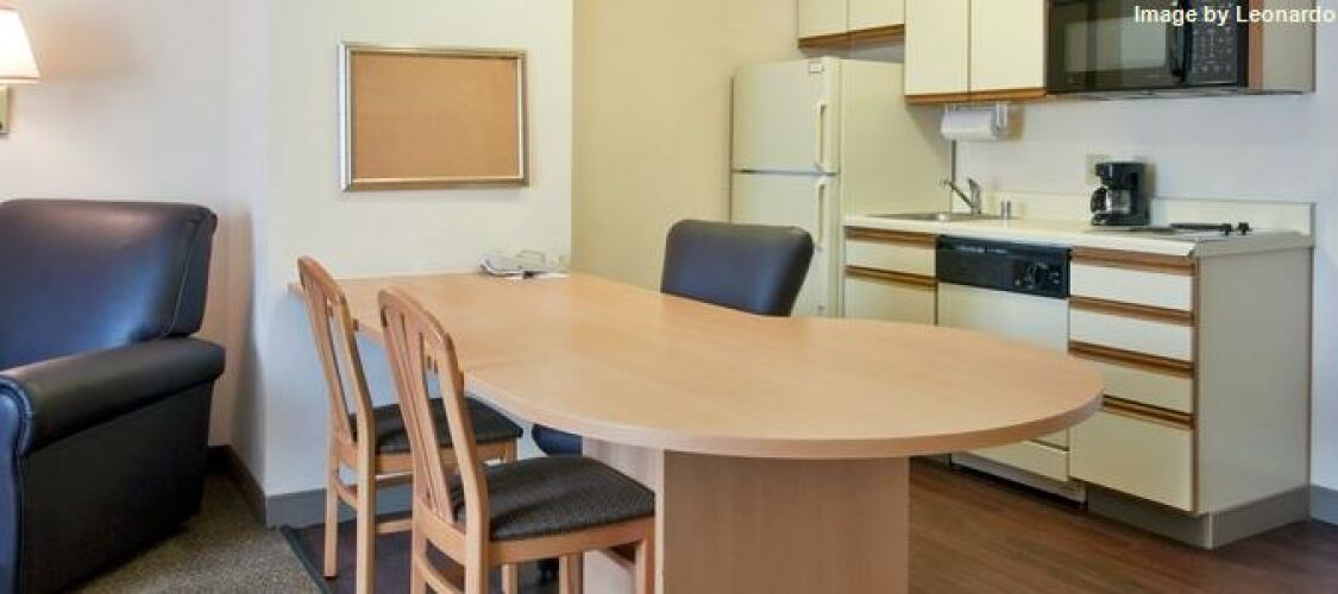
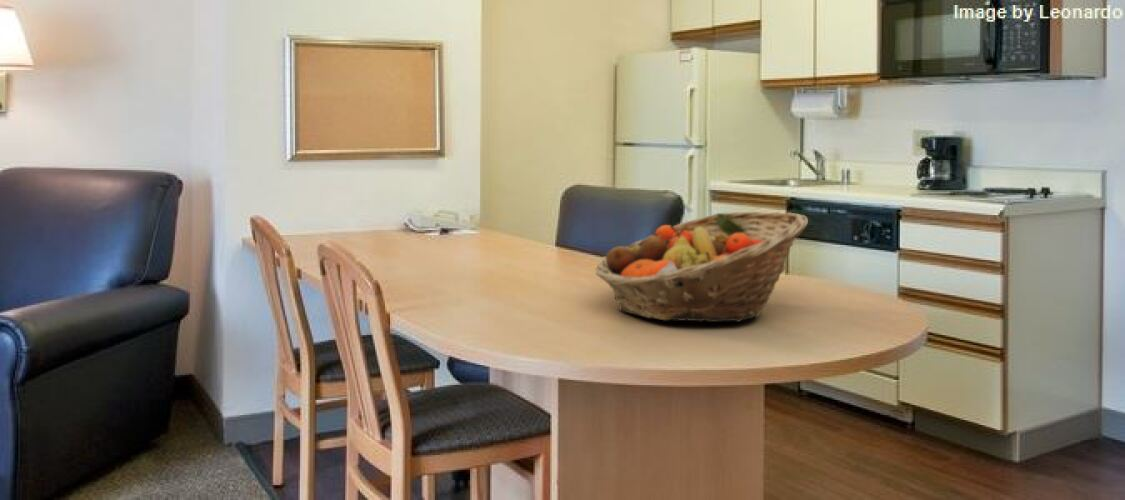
+ fruit basket [595,211,809,323]
